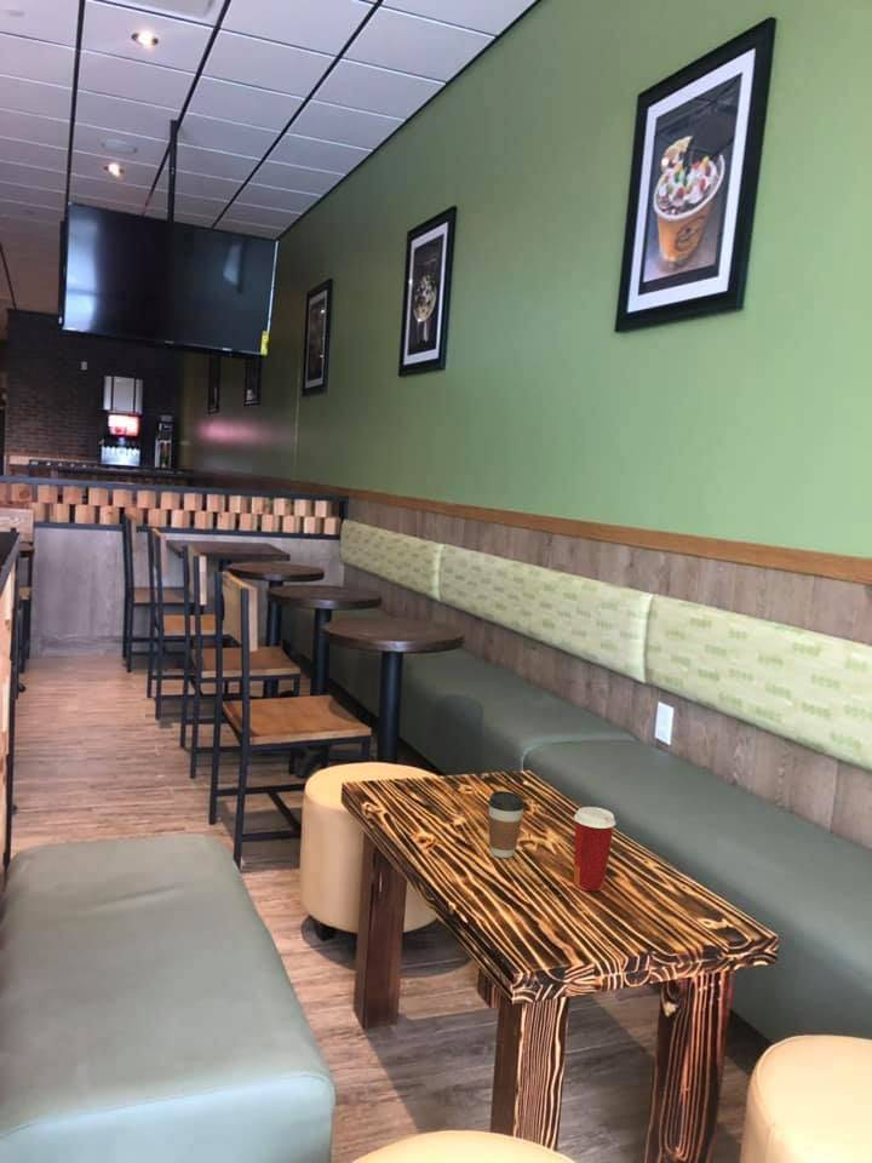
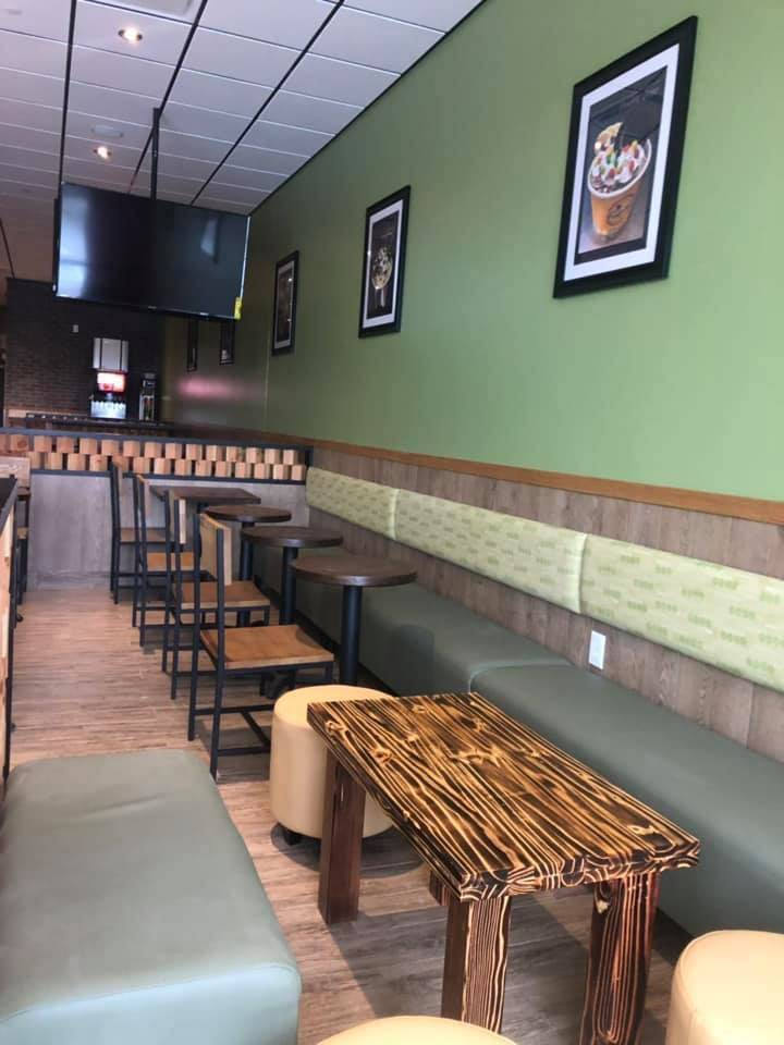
- coffee cup [487,790,526,859]
- paper cup [573,806,616,893]
